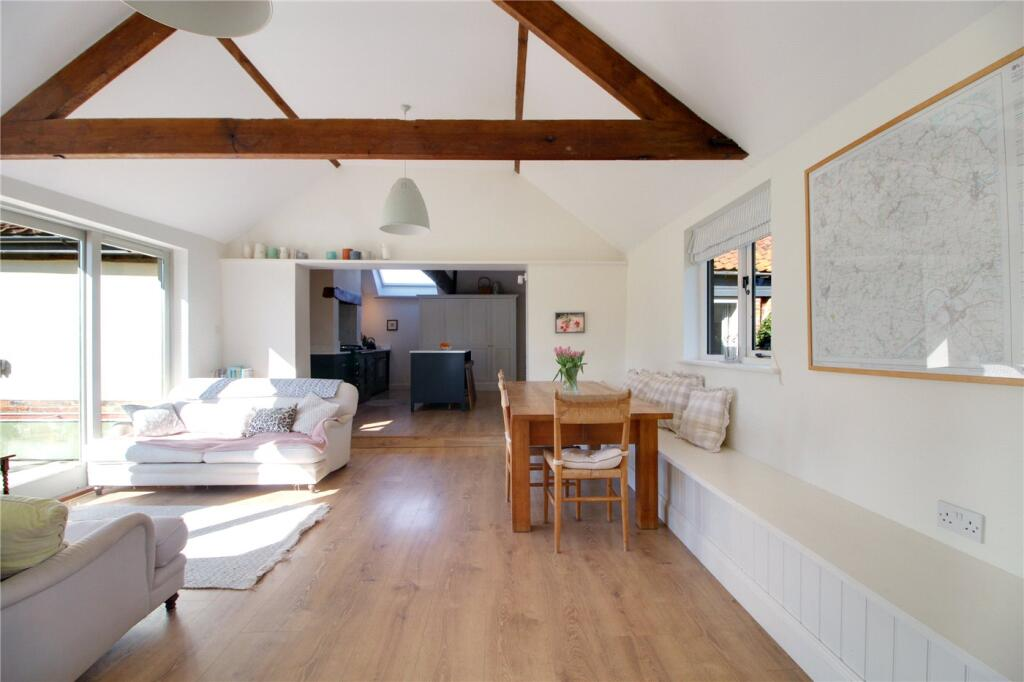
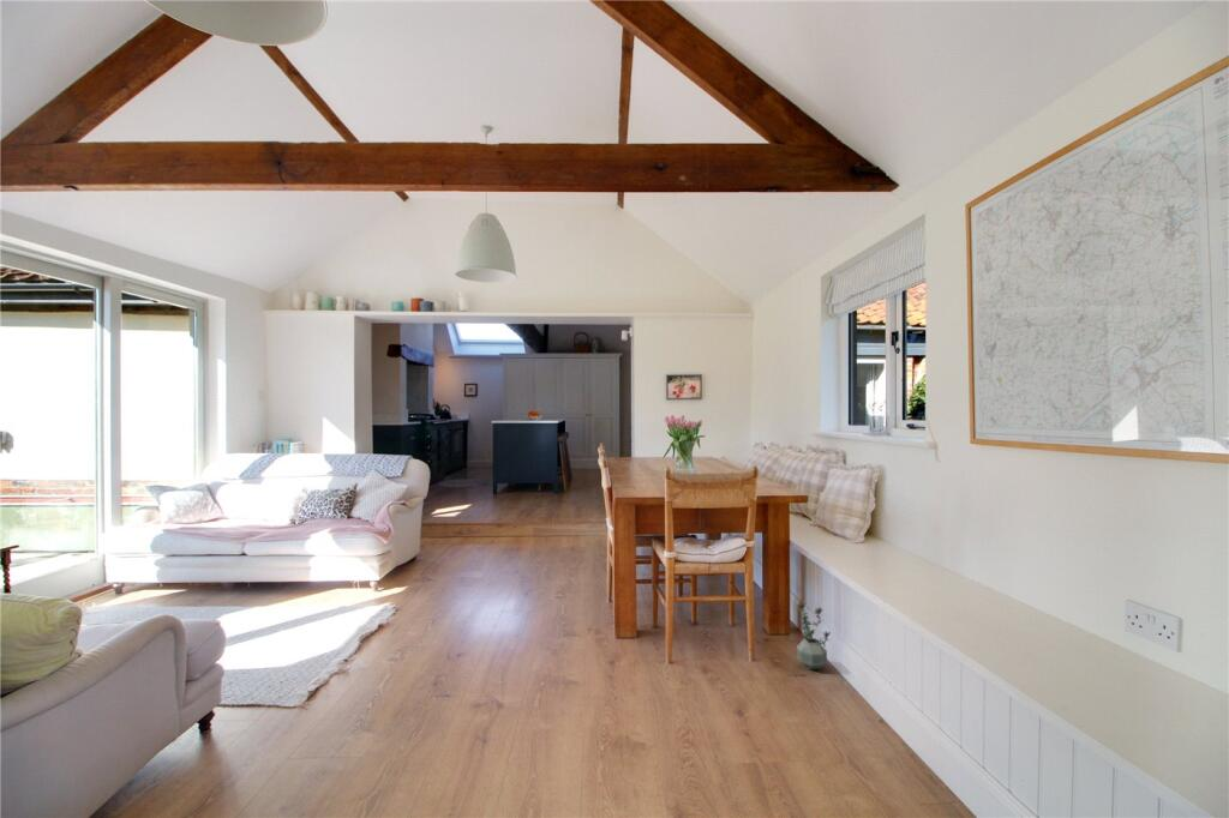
+ potted plant [796,601,832,670]
